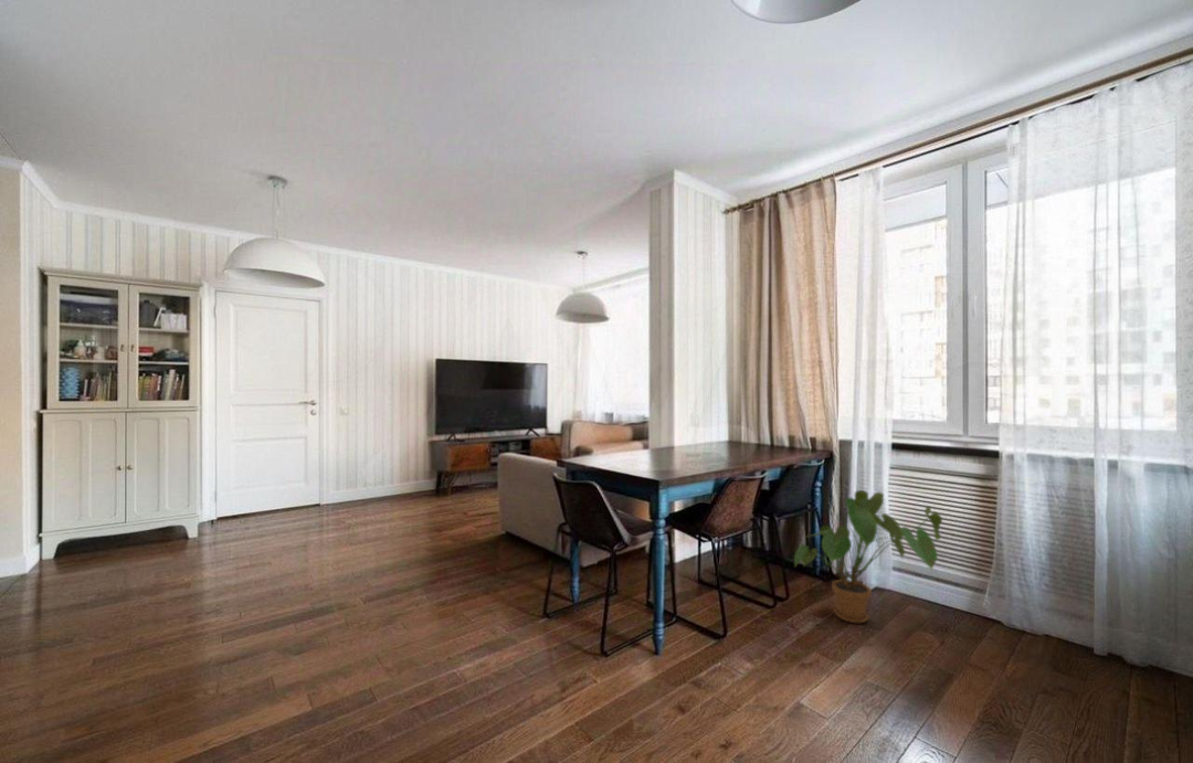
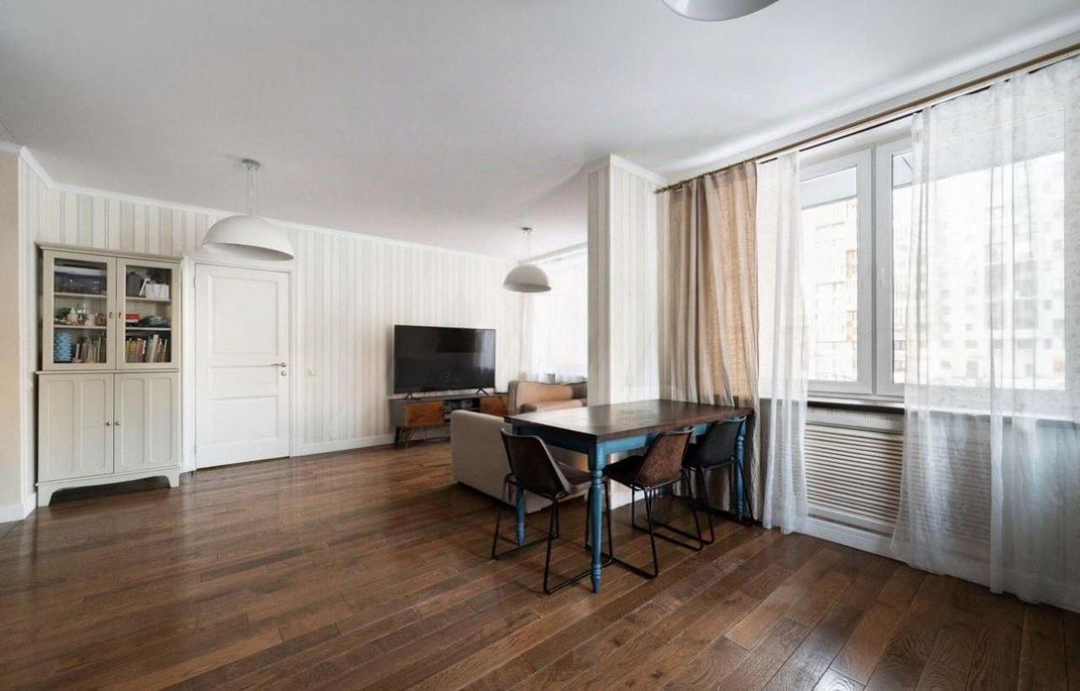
- house plant [793,489,943,624]
